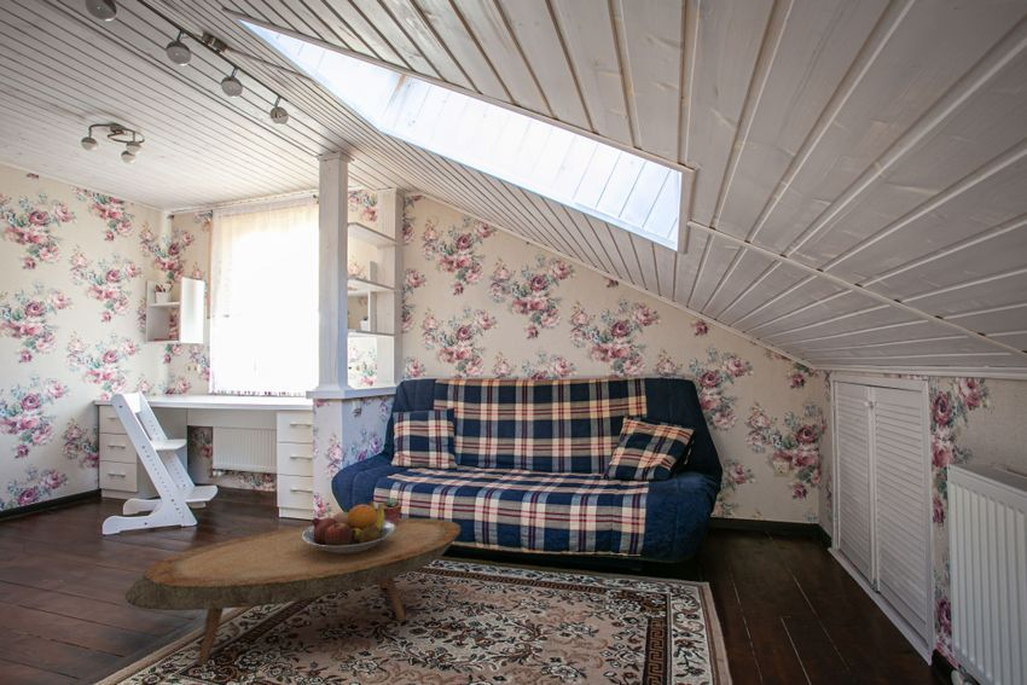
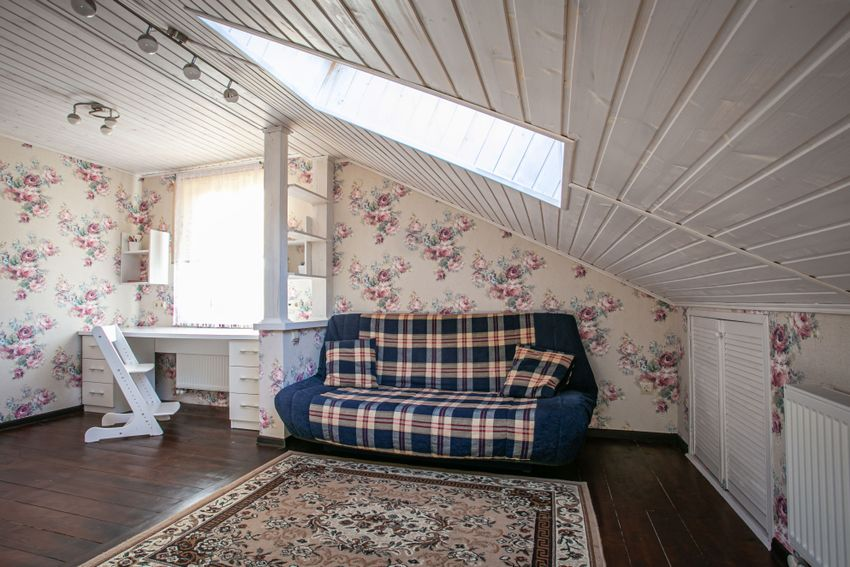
- fruit bowl [302,499,396,555]
- potted succulent [382,497,402,526]
- coffee table [124,517,463,666]
